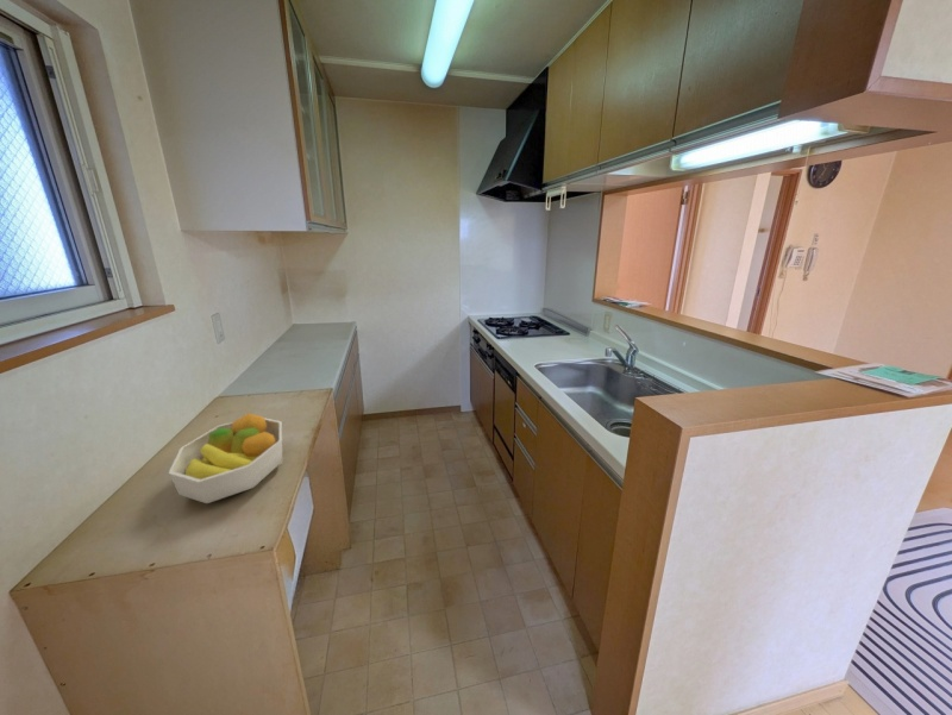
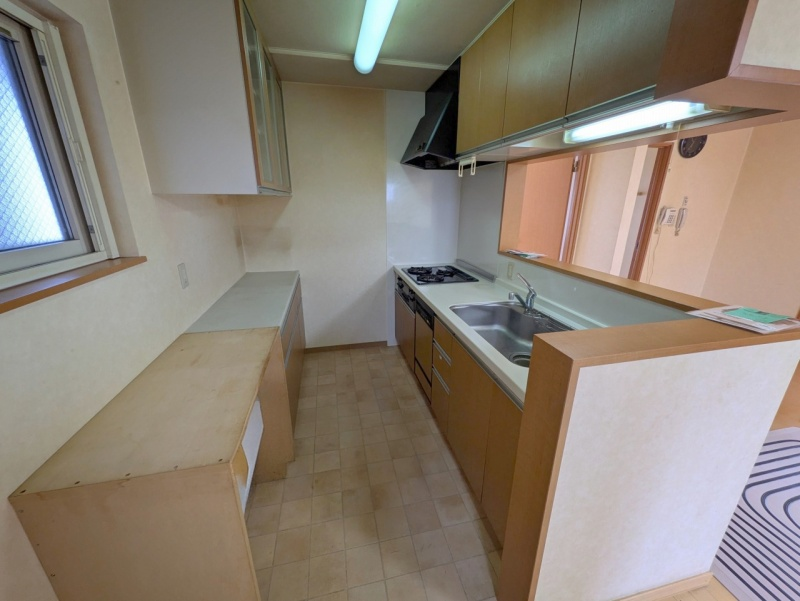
- fruit bowl [167,412,283,504]
